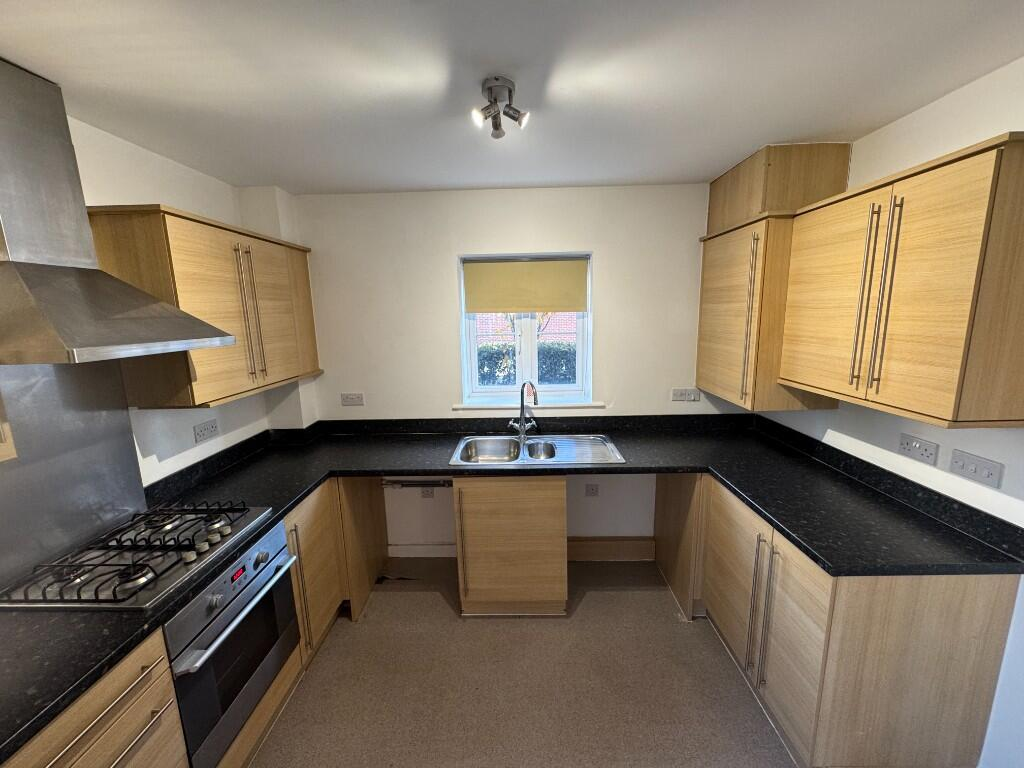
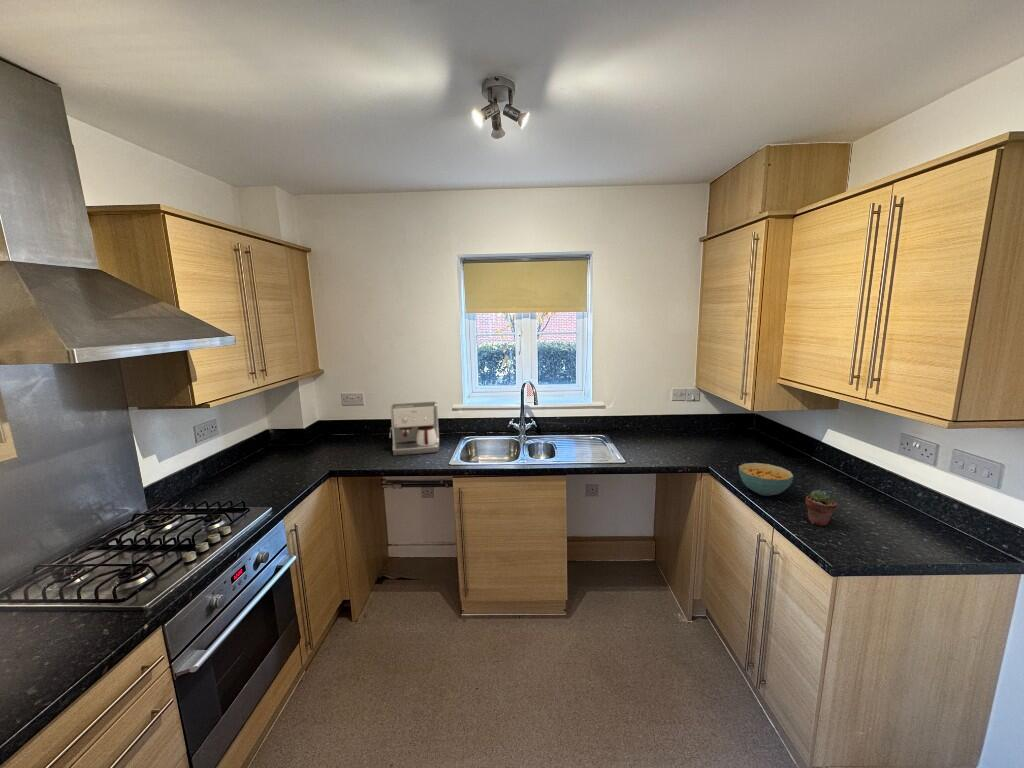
+ coffee maker [388,401,440,457]
+ potted succulent [805,489,838,527]
+ cereal bowl [738,462,795,497]
